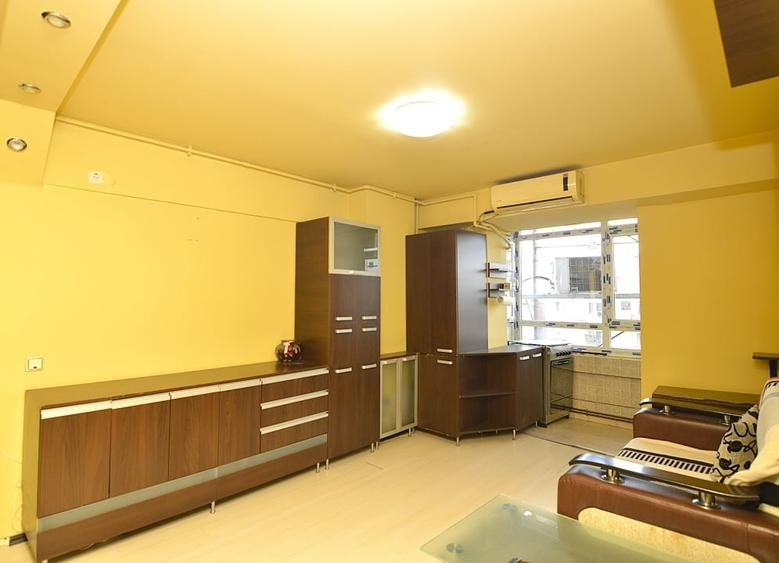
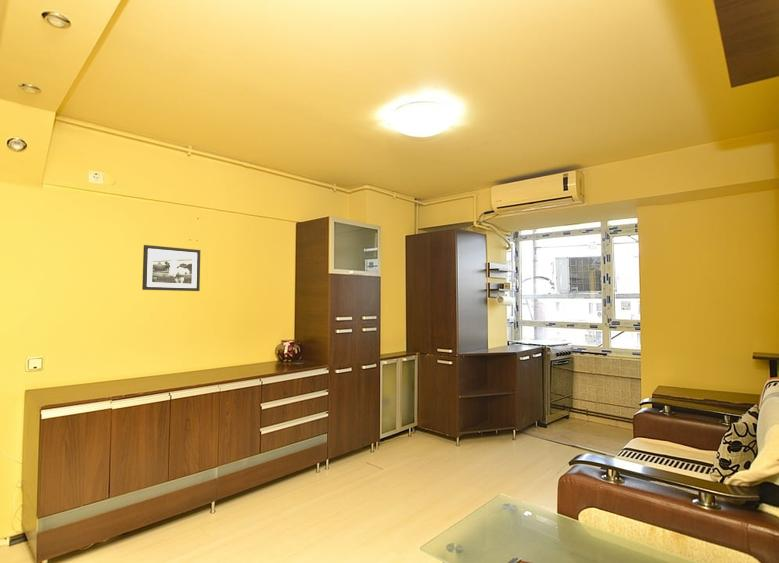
+ picture frame [141,244,201,292]
